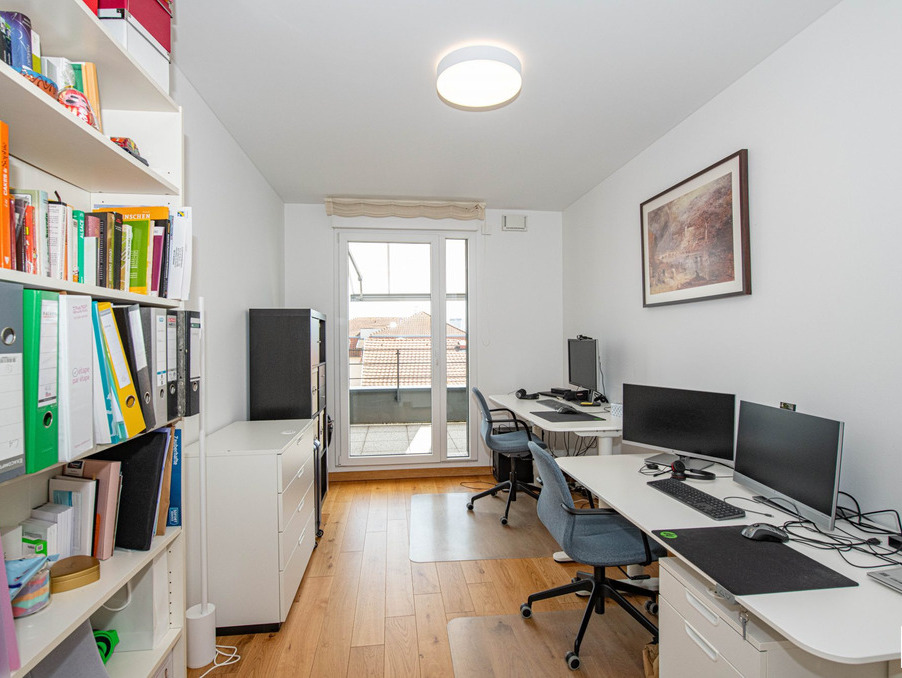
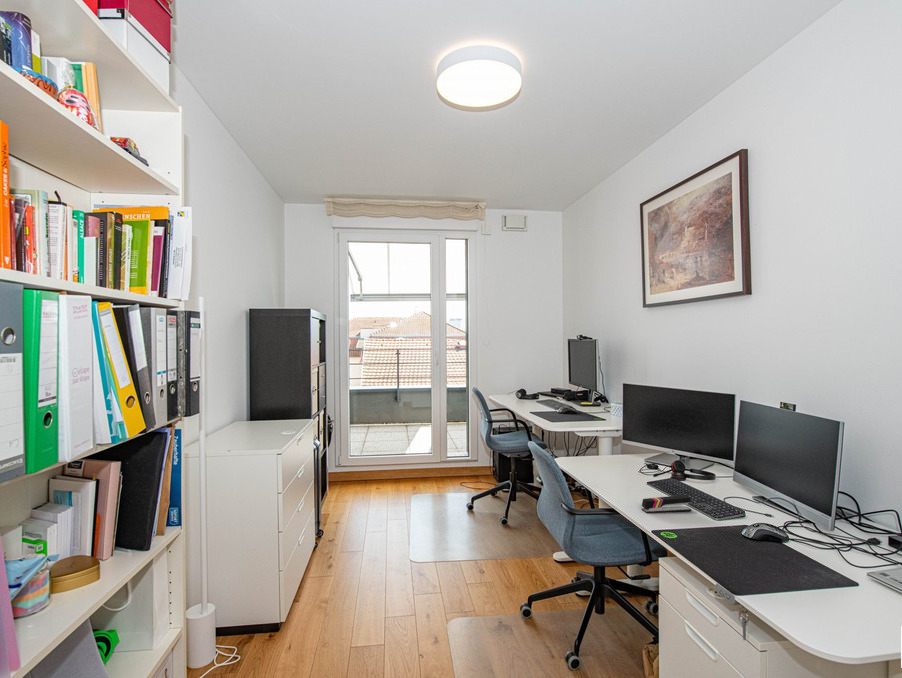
+ stapler [641,494,692,514]
